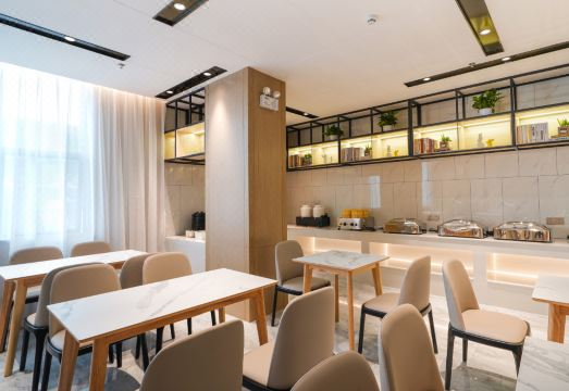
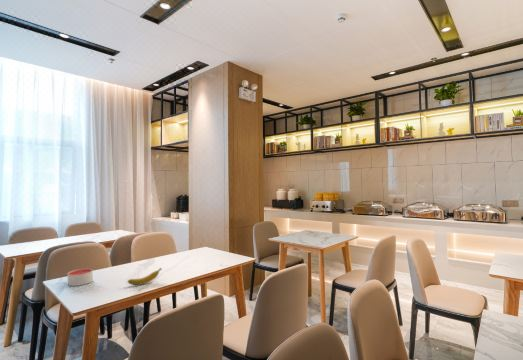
+ banana [127,267,163,286]
+ candle [67,267,94,287]
